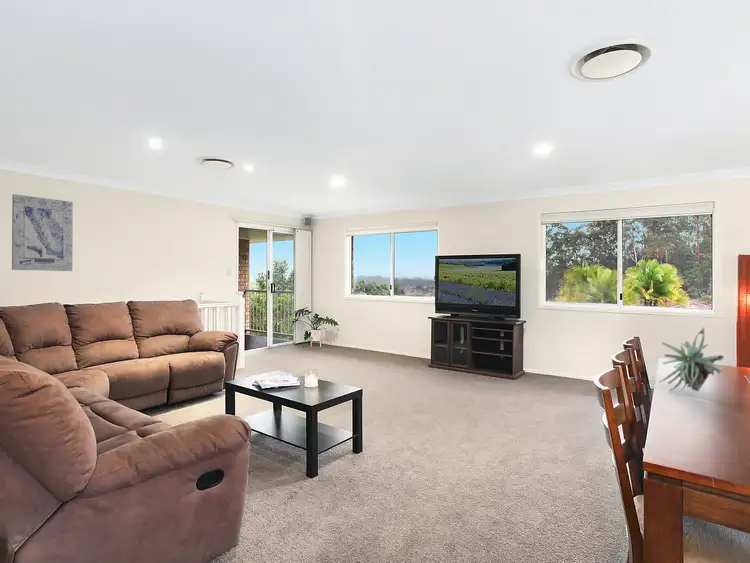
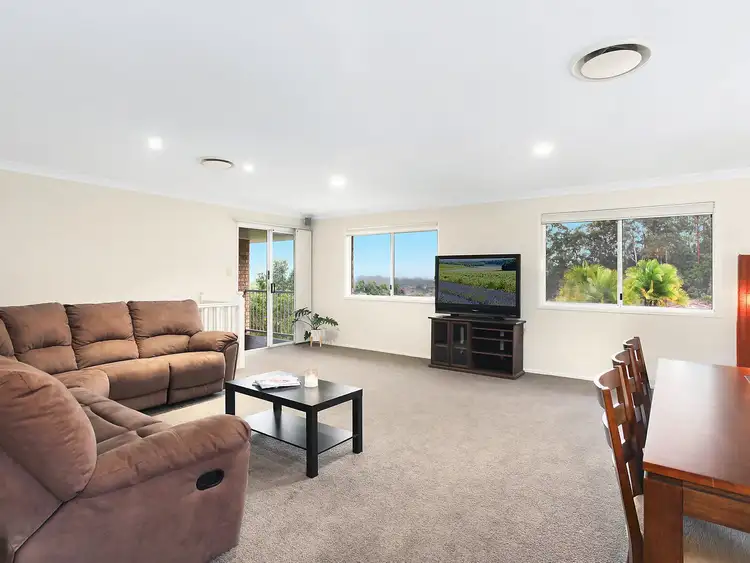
- wall art [11,193,74,272]
- plant [658,326,725,393]
